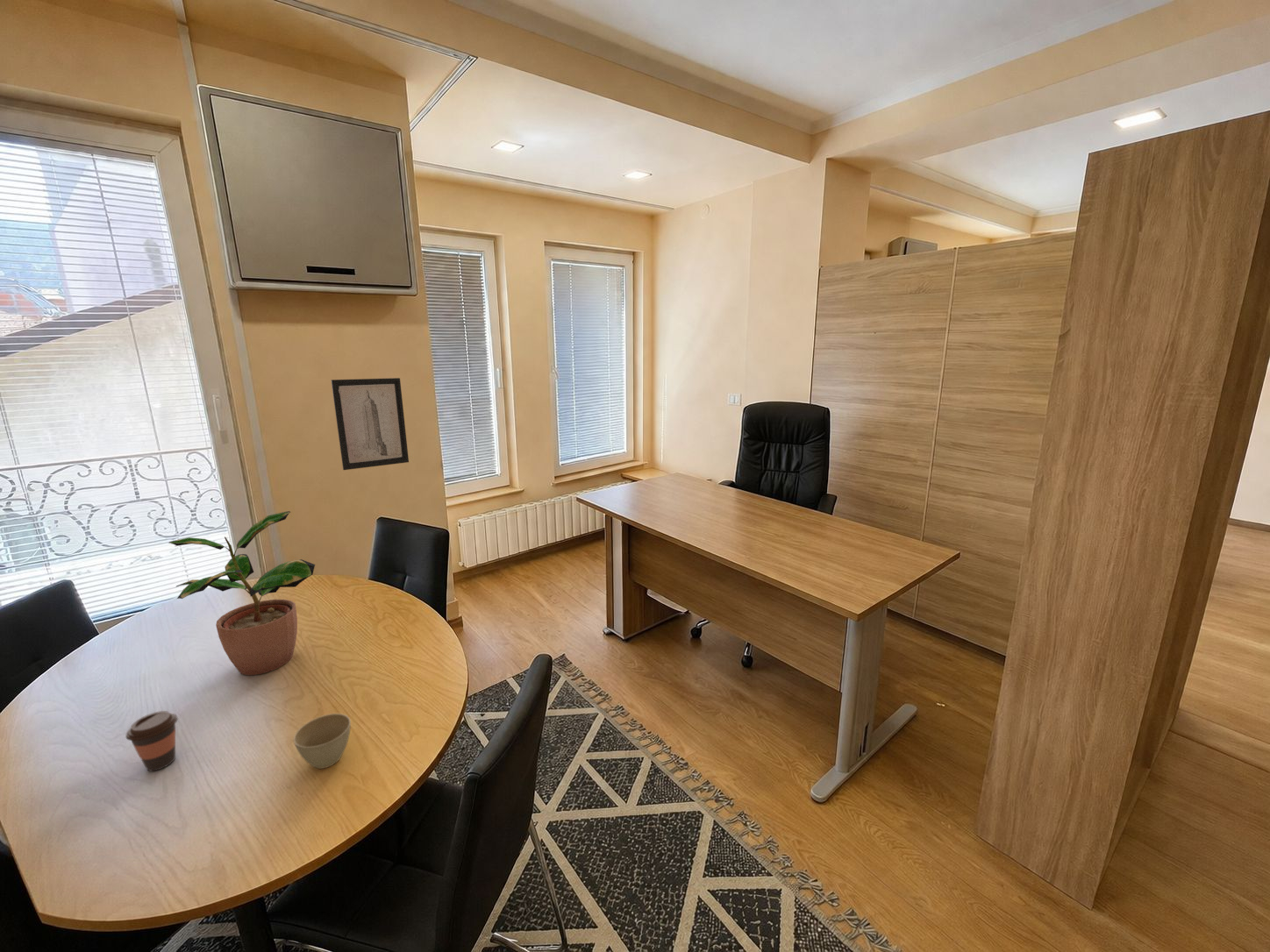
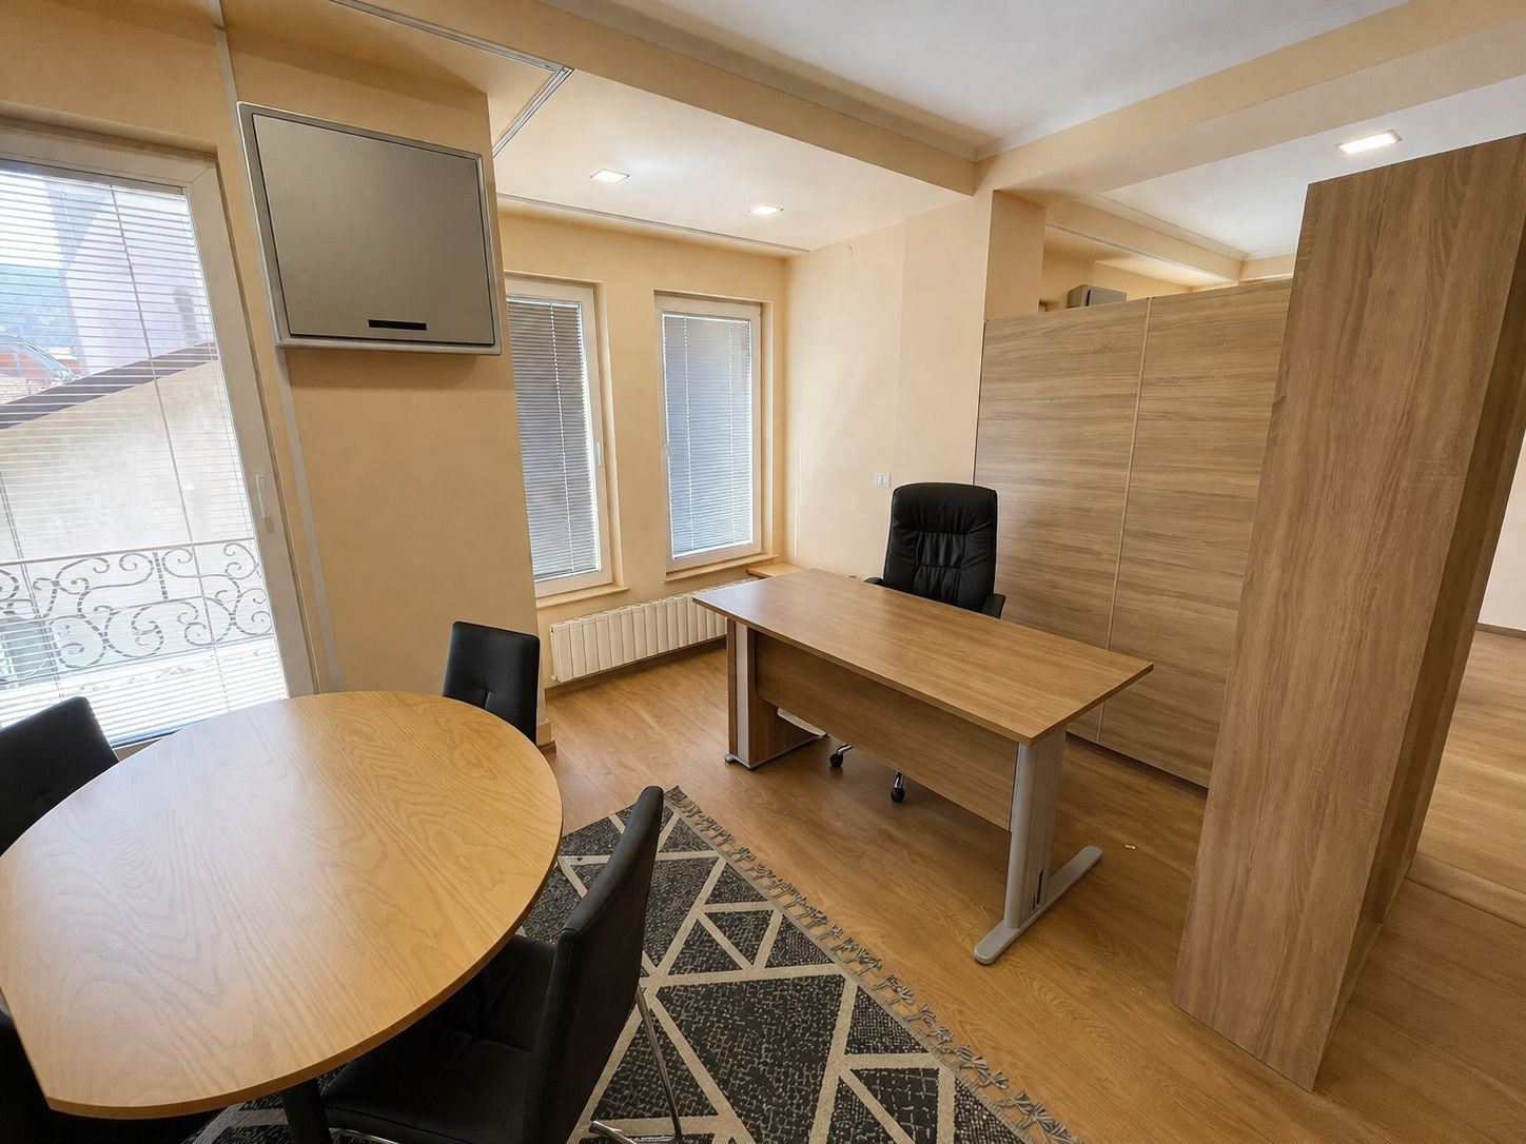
- flower pot [293,713,352,770]
- potted plant [168,510,316,676]
- coffee cup [125,710,179,772]
- wall art [331,377,410,471]
